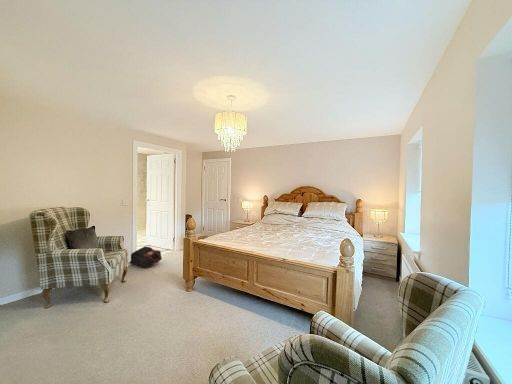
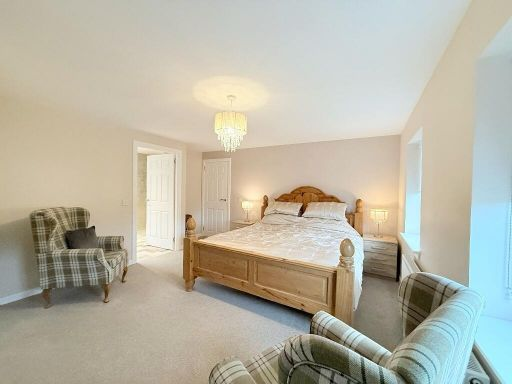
- backpack [128,245,163,269]
